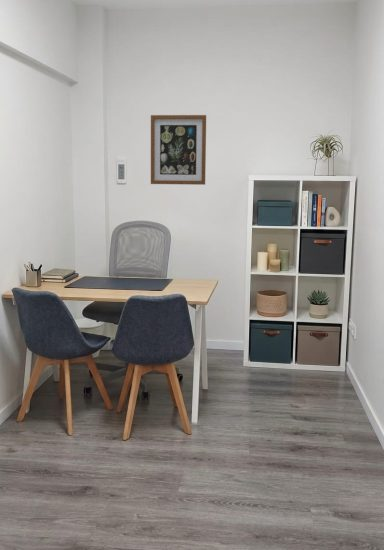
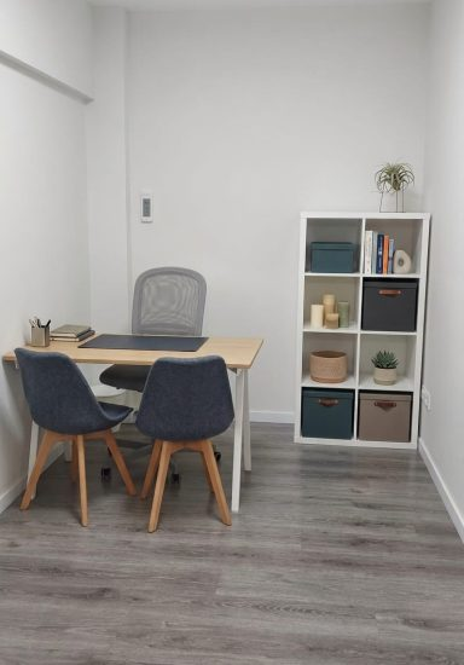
- wall art [150,114,207,186]
